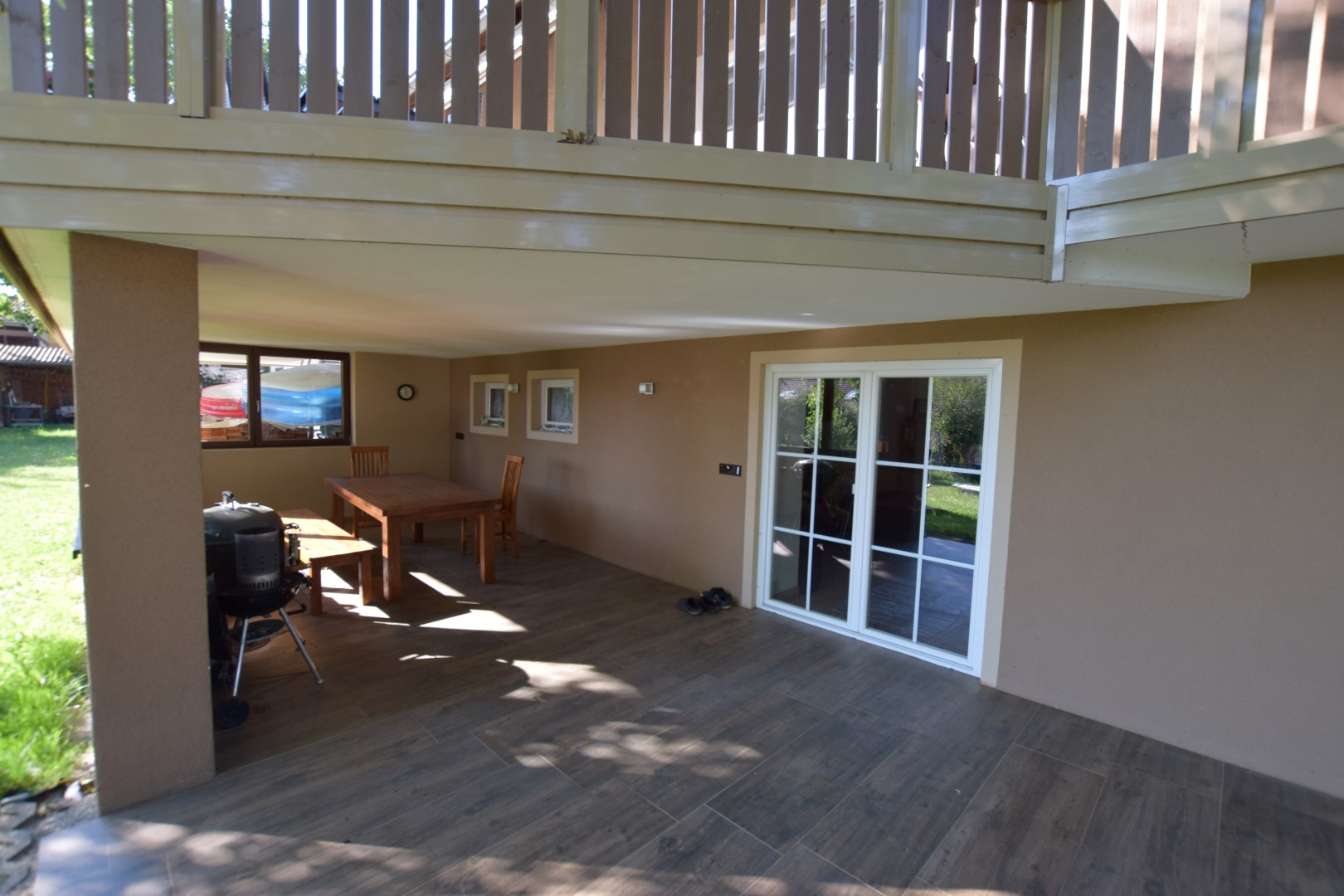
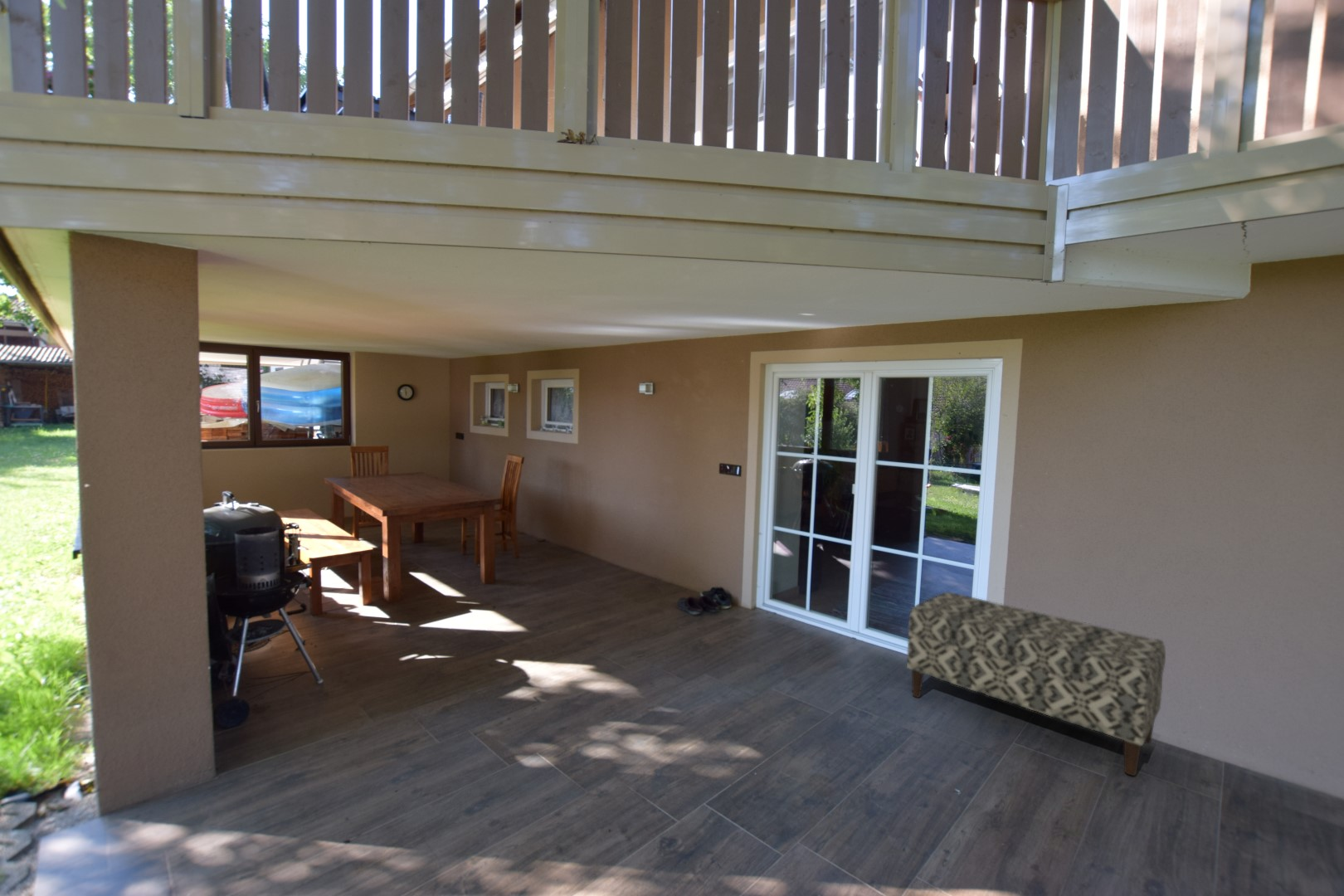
+ bench [906,591,1166,777]
